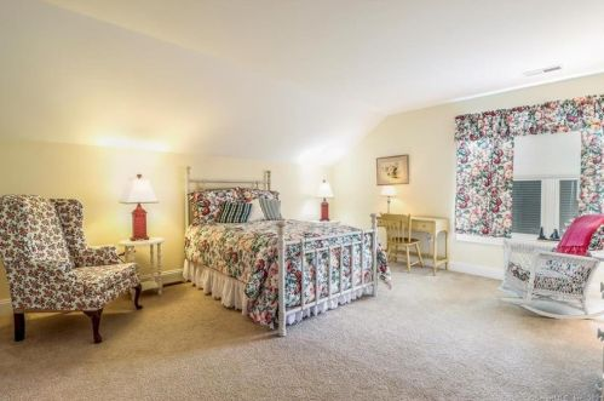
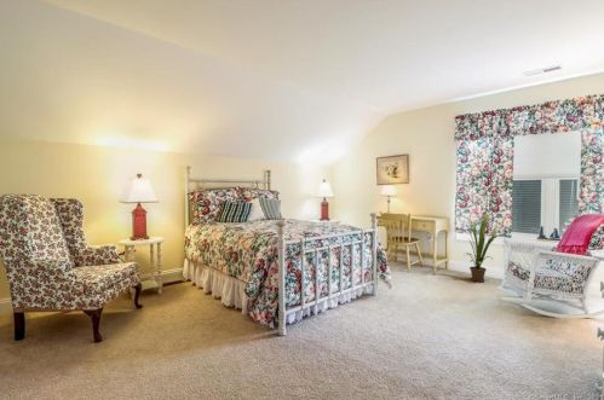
+ house plant [460,211,501,283]
